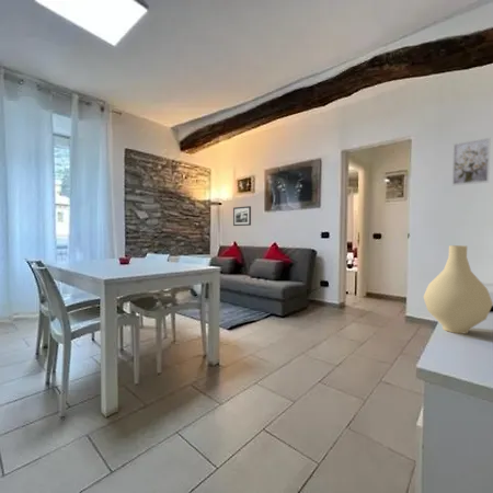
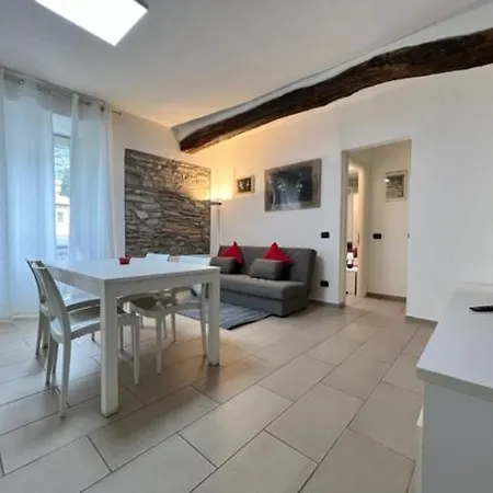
- vase [423,244,493,335]
- picture frame [232,205,252,227]
- wall art [451,136,492,186]
